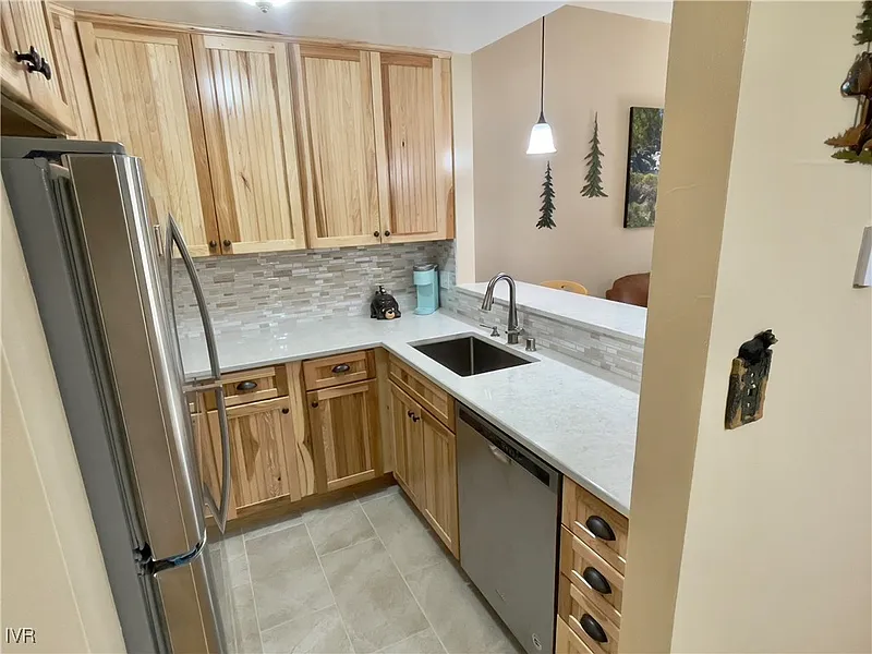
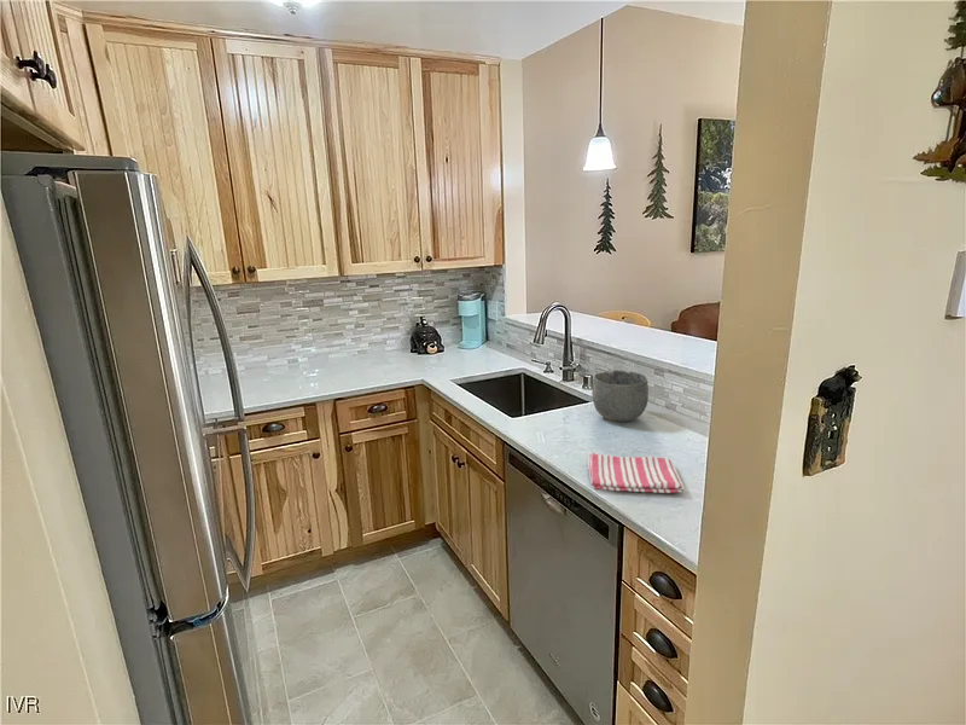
+ bowl [590,369,650,423]
+ dish towel [587,452,686,494]
